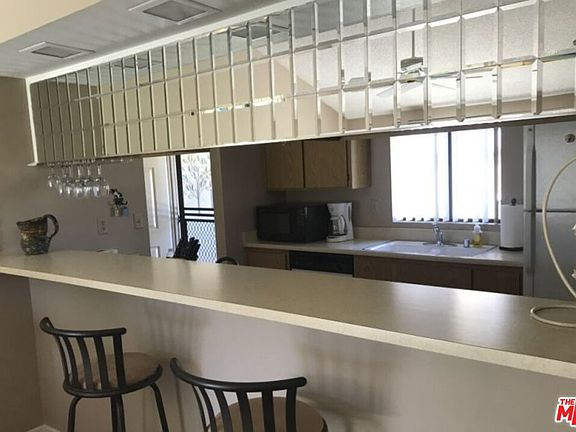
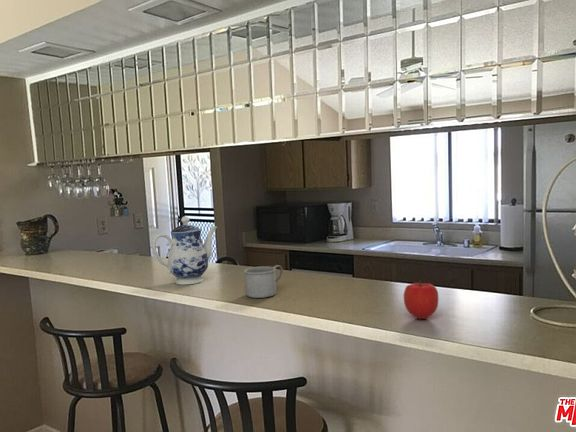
+ teapot [151,215,218,286]
+ mug [243,264,284,299]
+ fruit [403,279,439,320]
